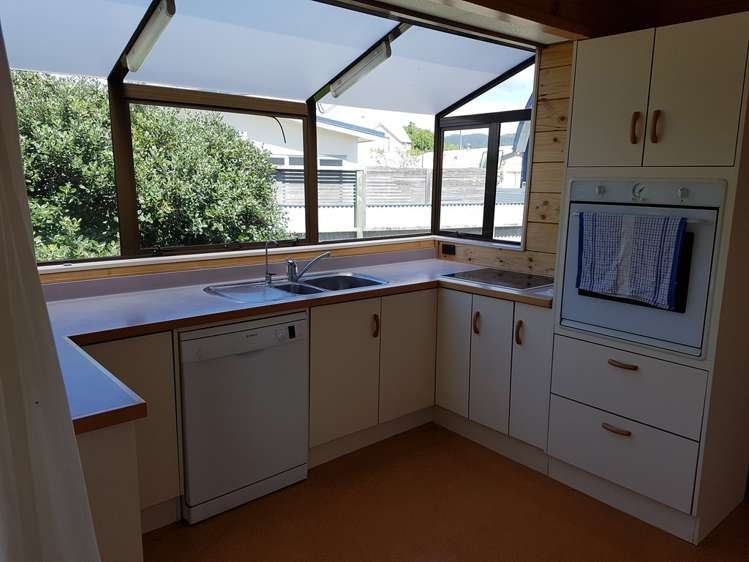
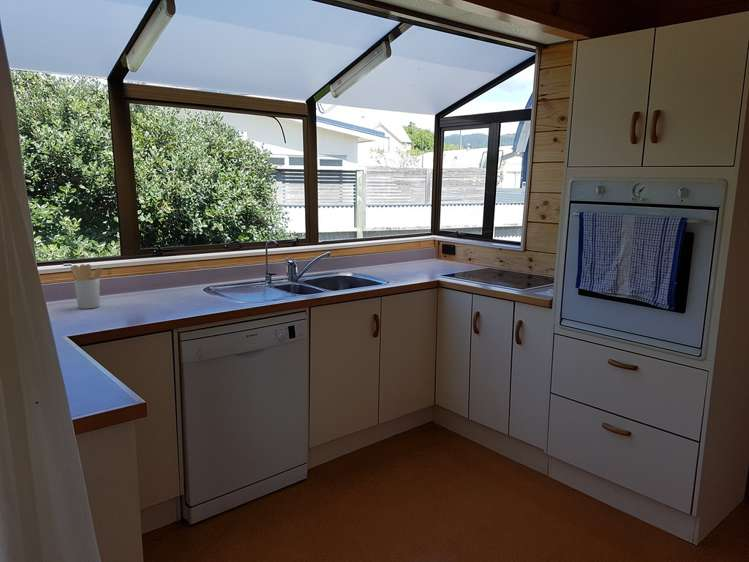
+ utensil holder [70,263,104,310]
